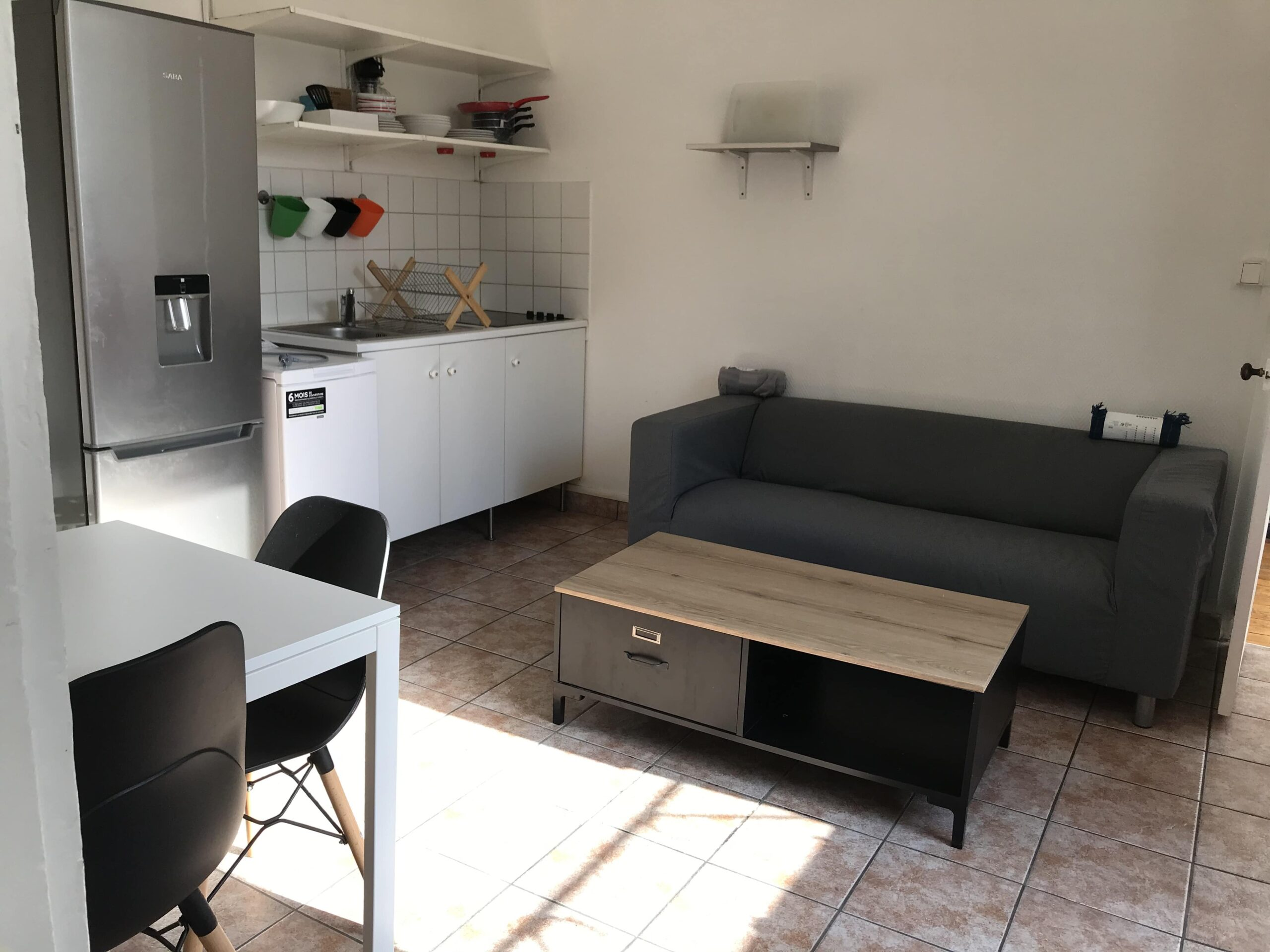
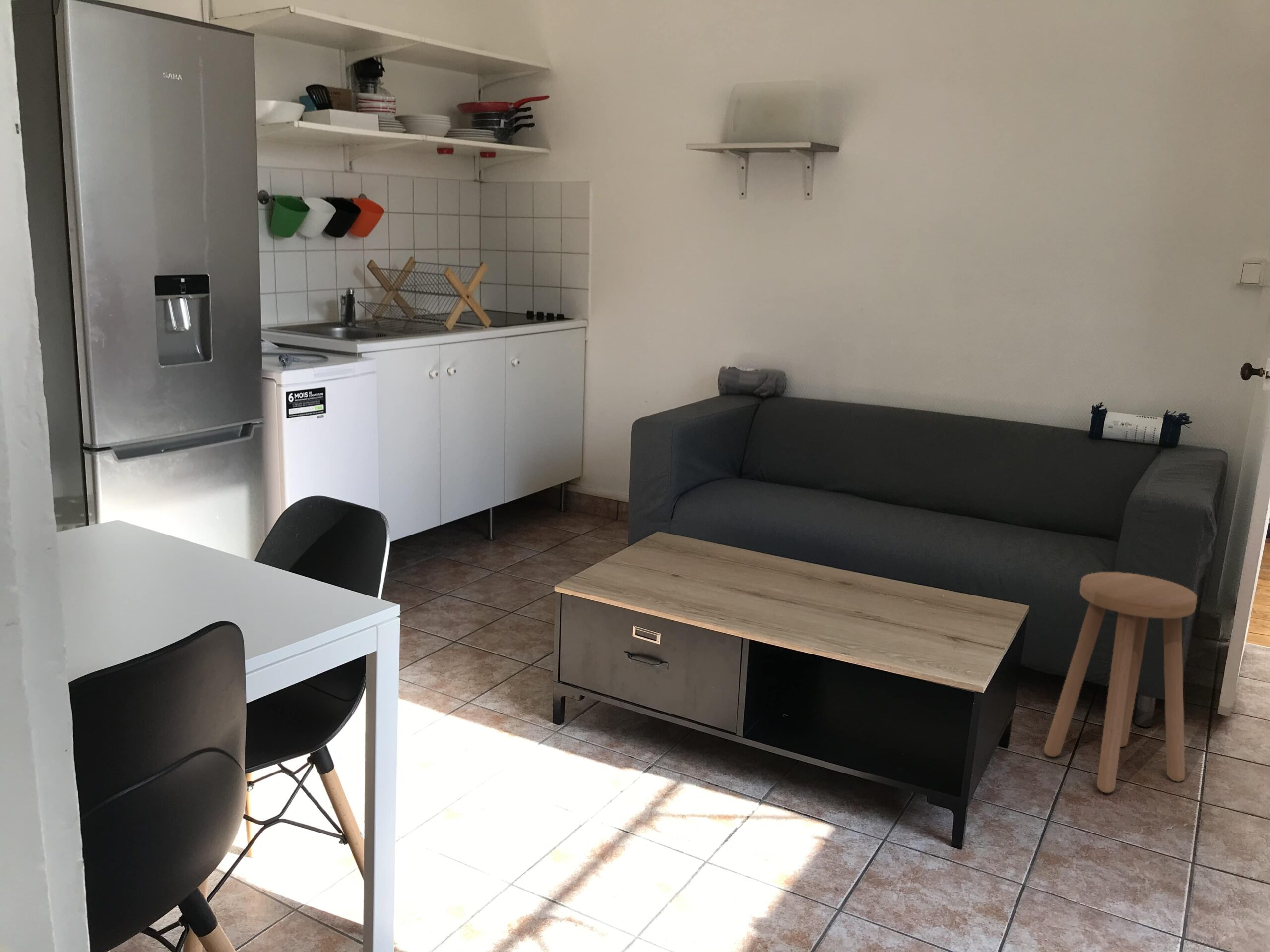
+ stool [1043,572,1198,793]
